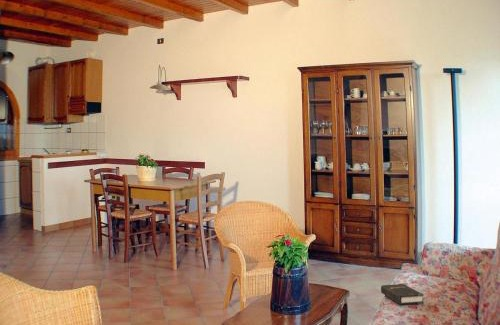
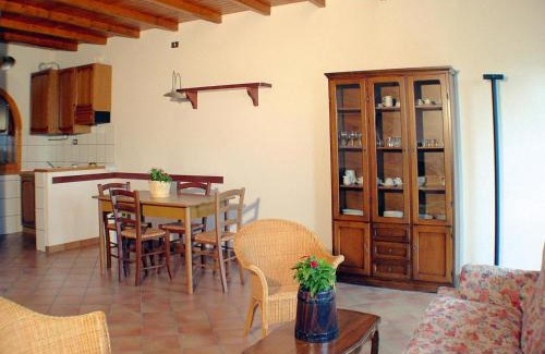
- hardback book [380,283,425,306]
